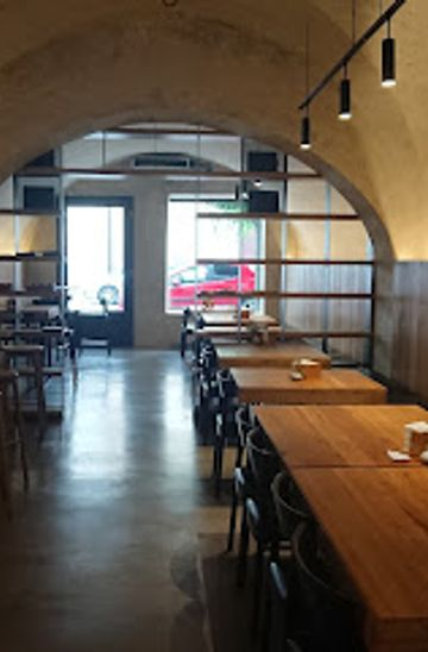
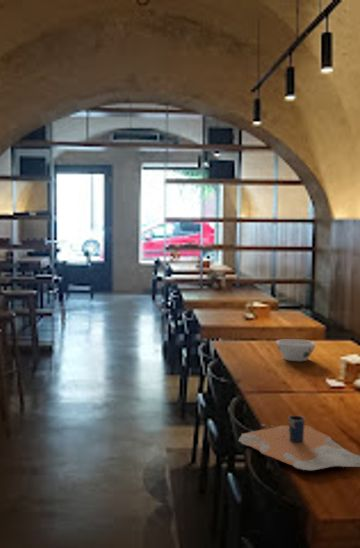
+ cup [237,415,360,471]
+ bowl [275,338,317,362]
